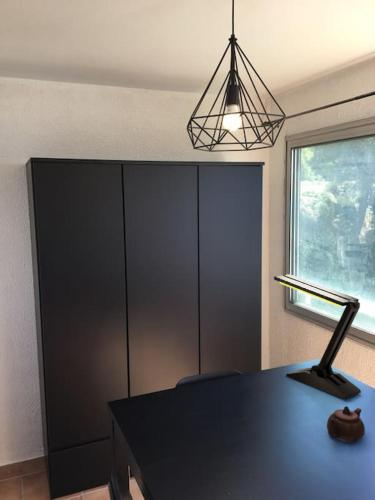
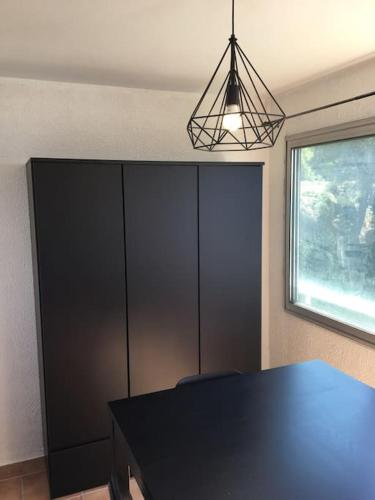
- teapot [326,405,366,443]
- desk lamp [273,273,362,400]
